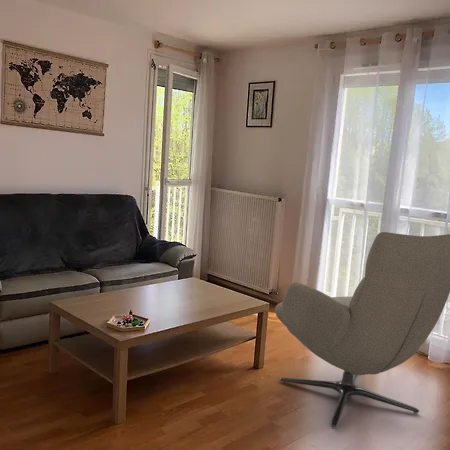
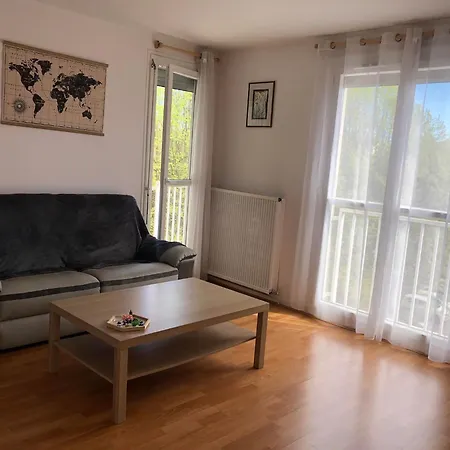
- chair [274,231,450,429]
